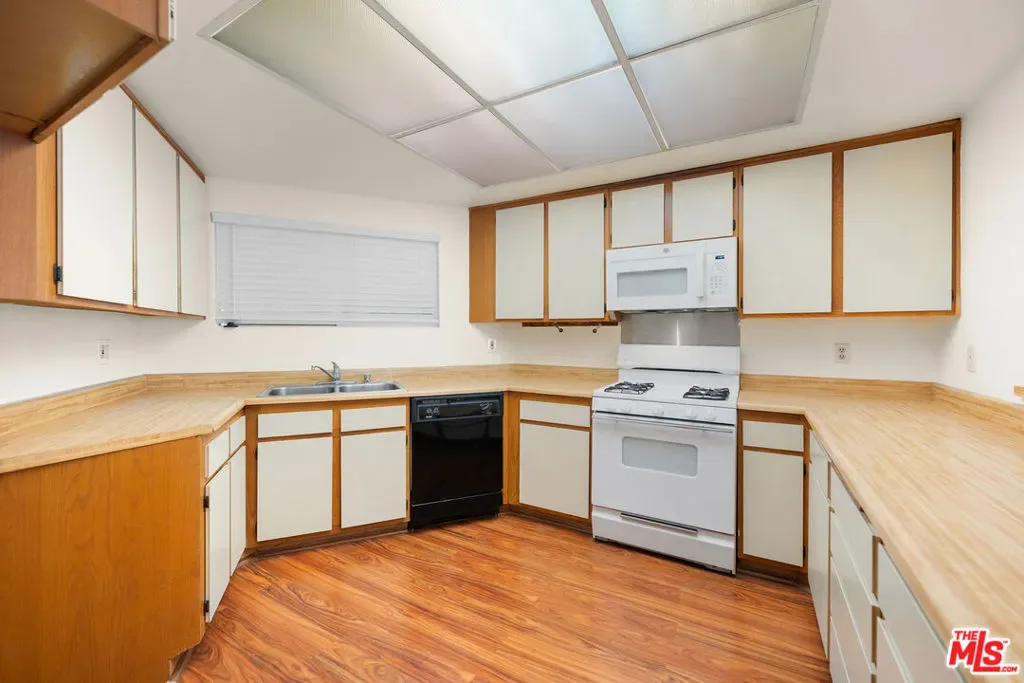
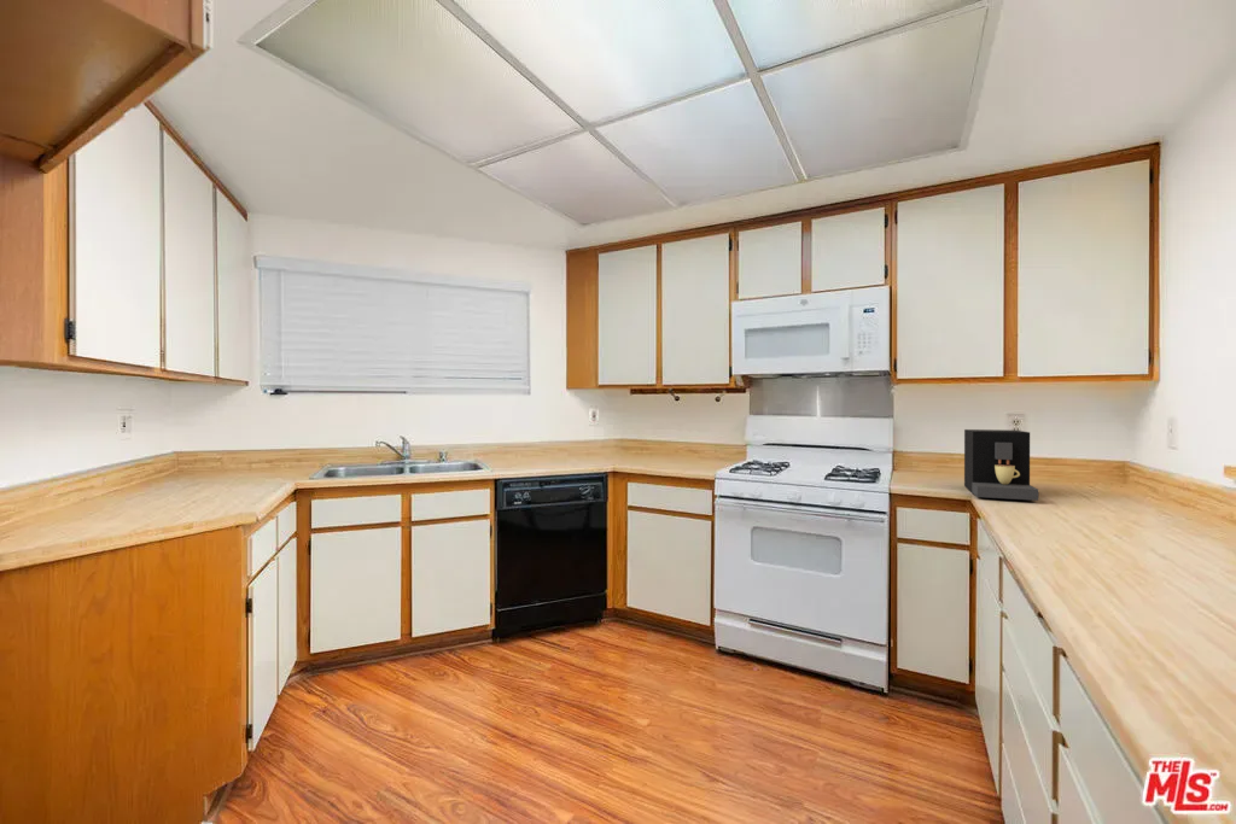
+ coffee maker [963,428,1039,502]
